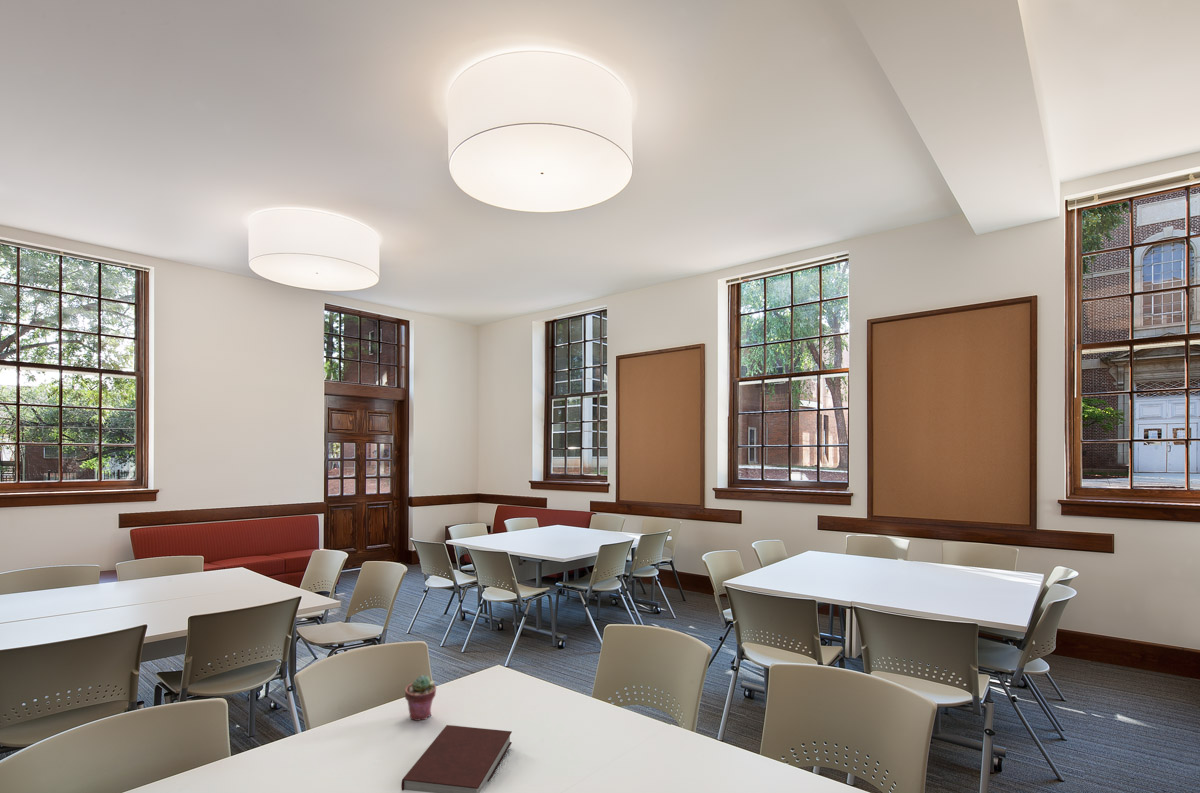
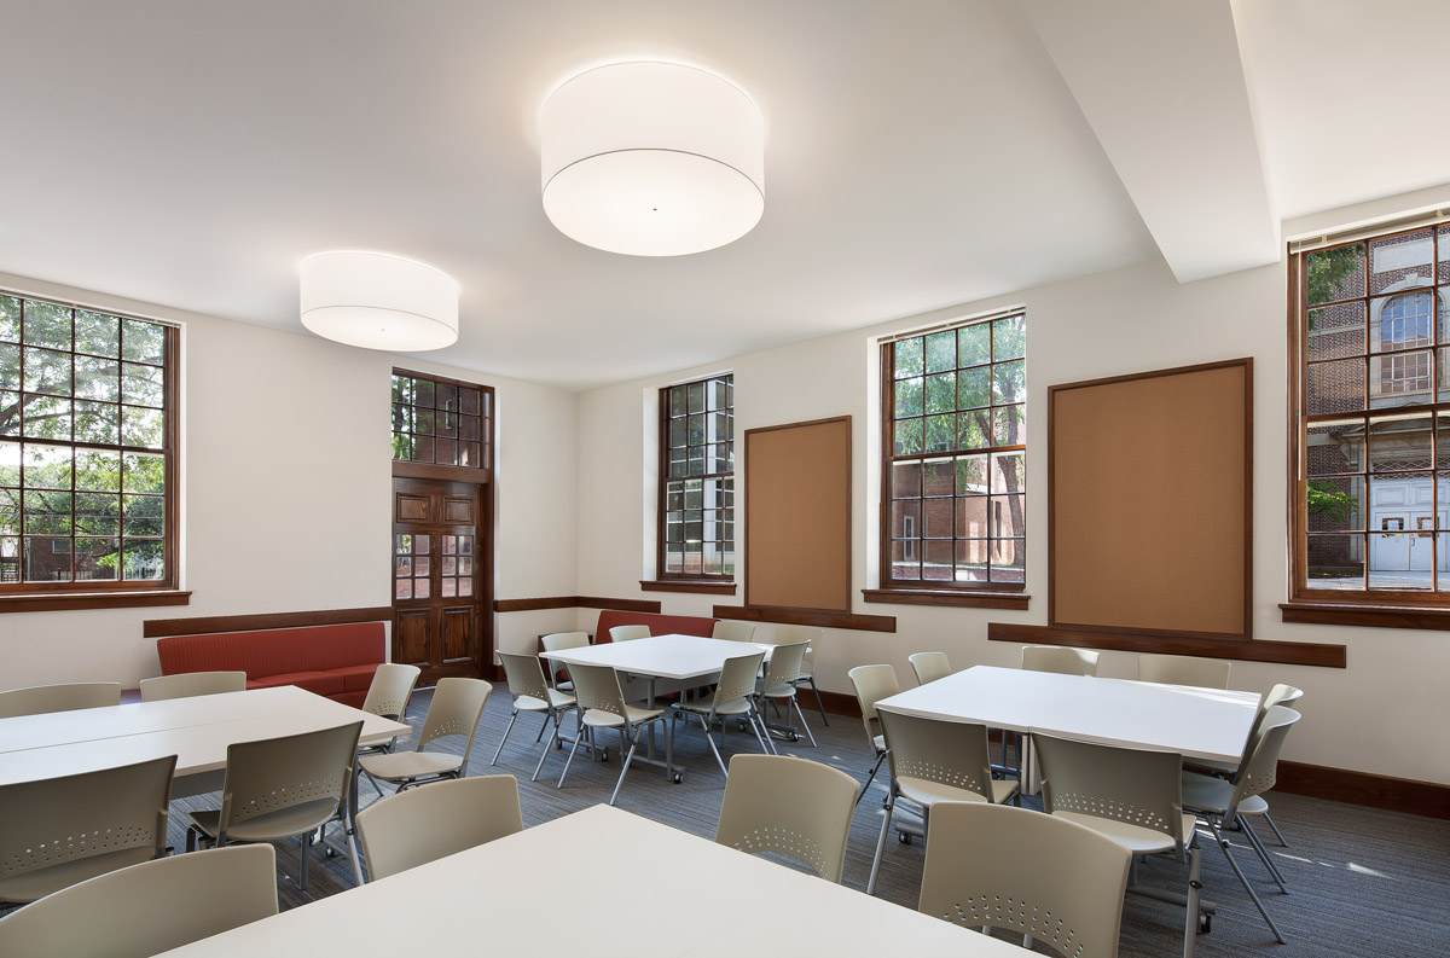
- notebook [400,724,513,793]
- potted succulent [404,674,437,722]
